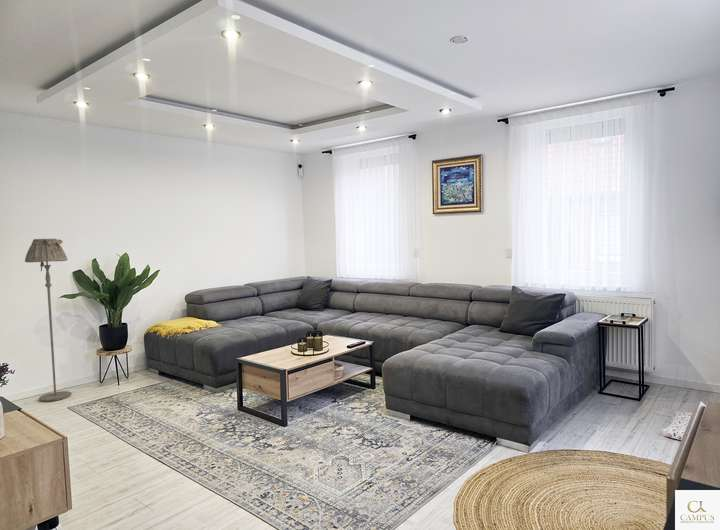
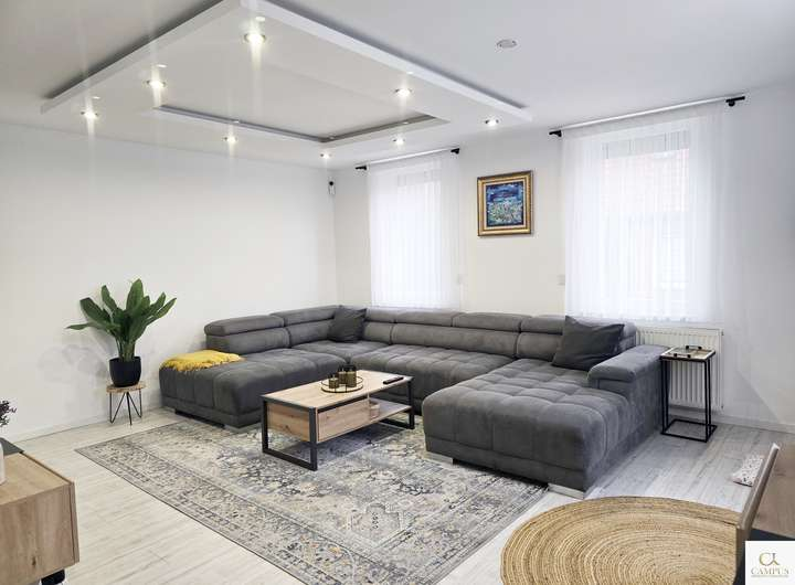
- floor lamp [24,238,72,403]
